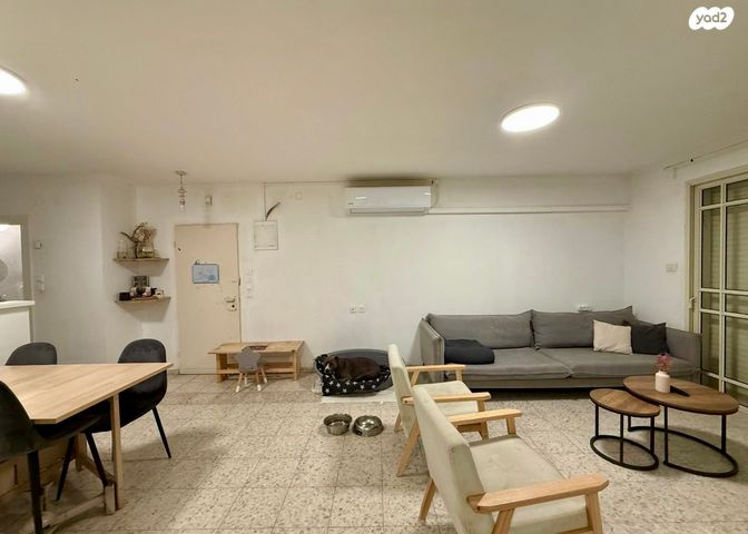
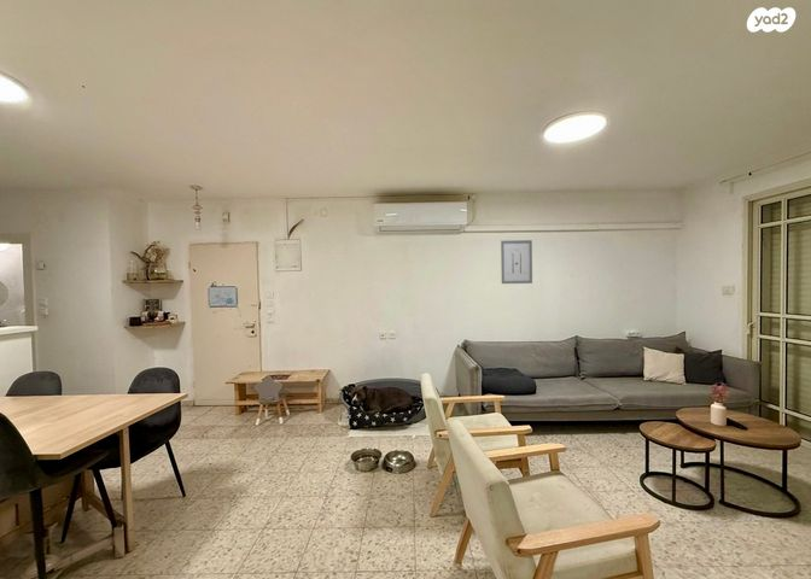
+ wall art [500,239,533,285]
